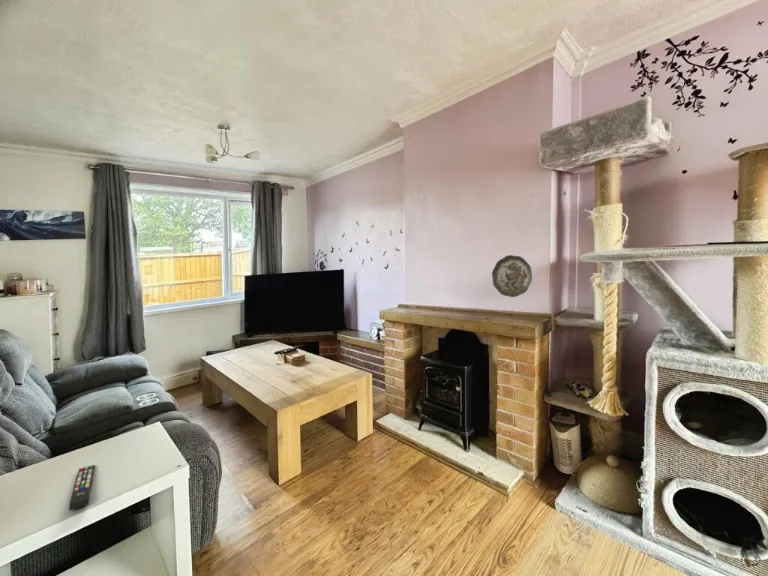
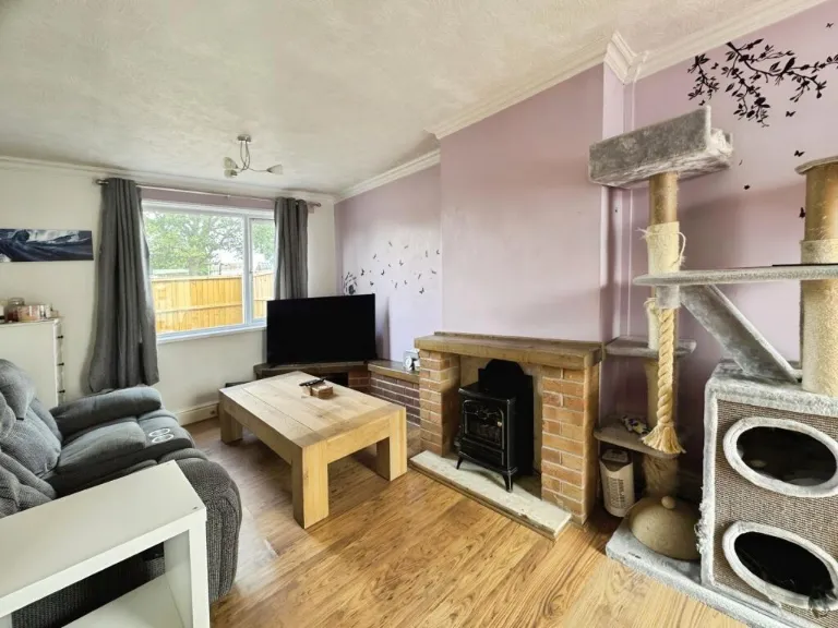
- remote control [68,464,96,512]
- decorative plate [491,254,533,298]
